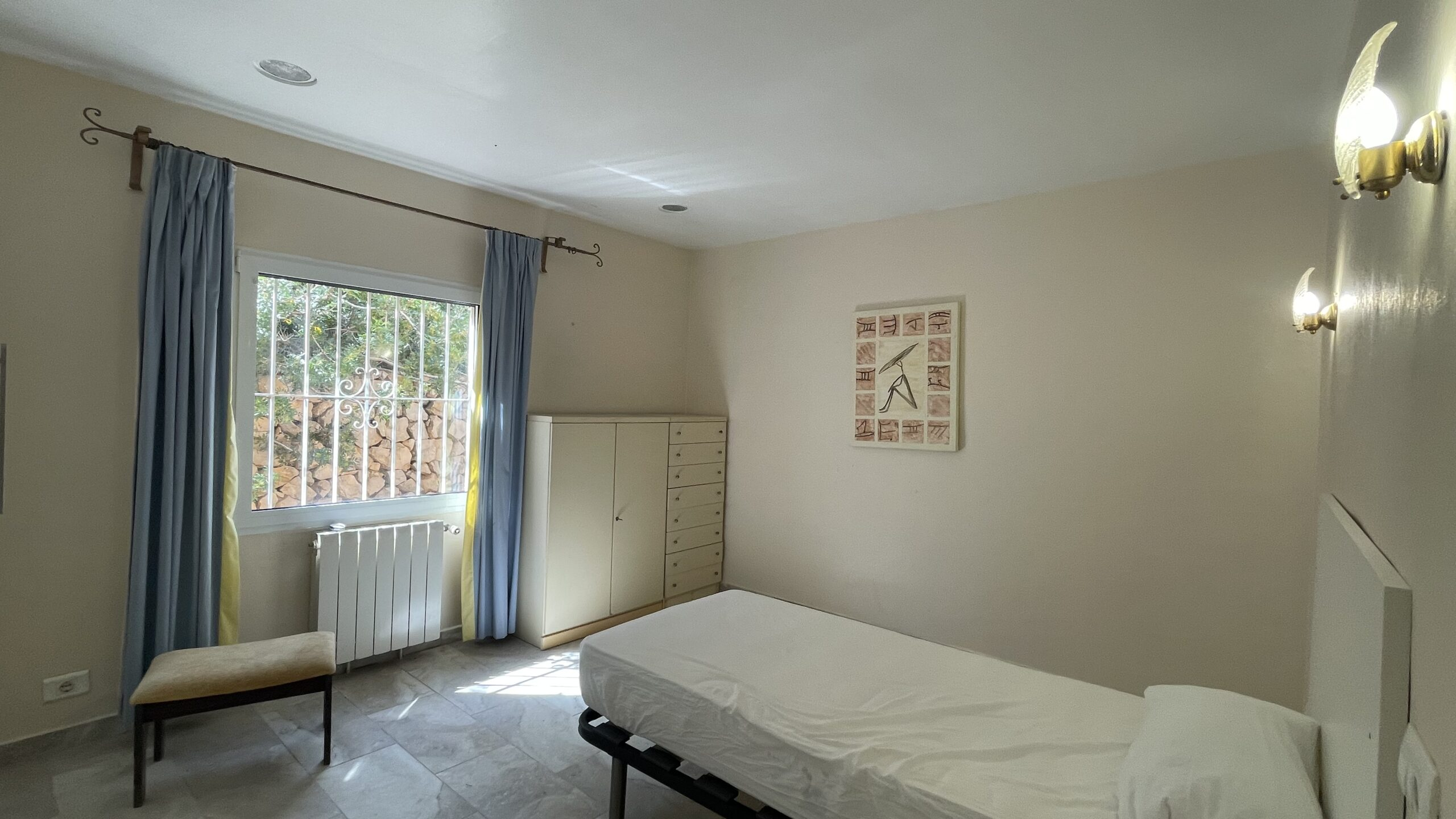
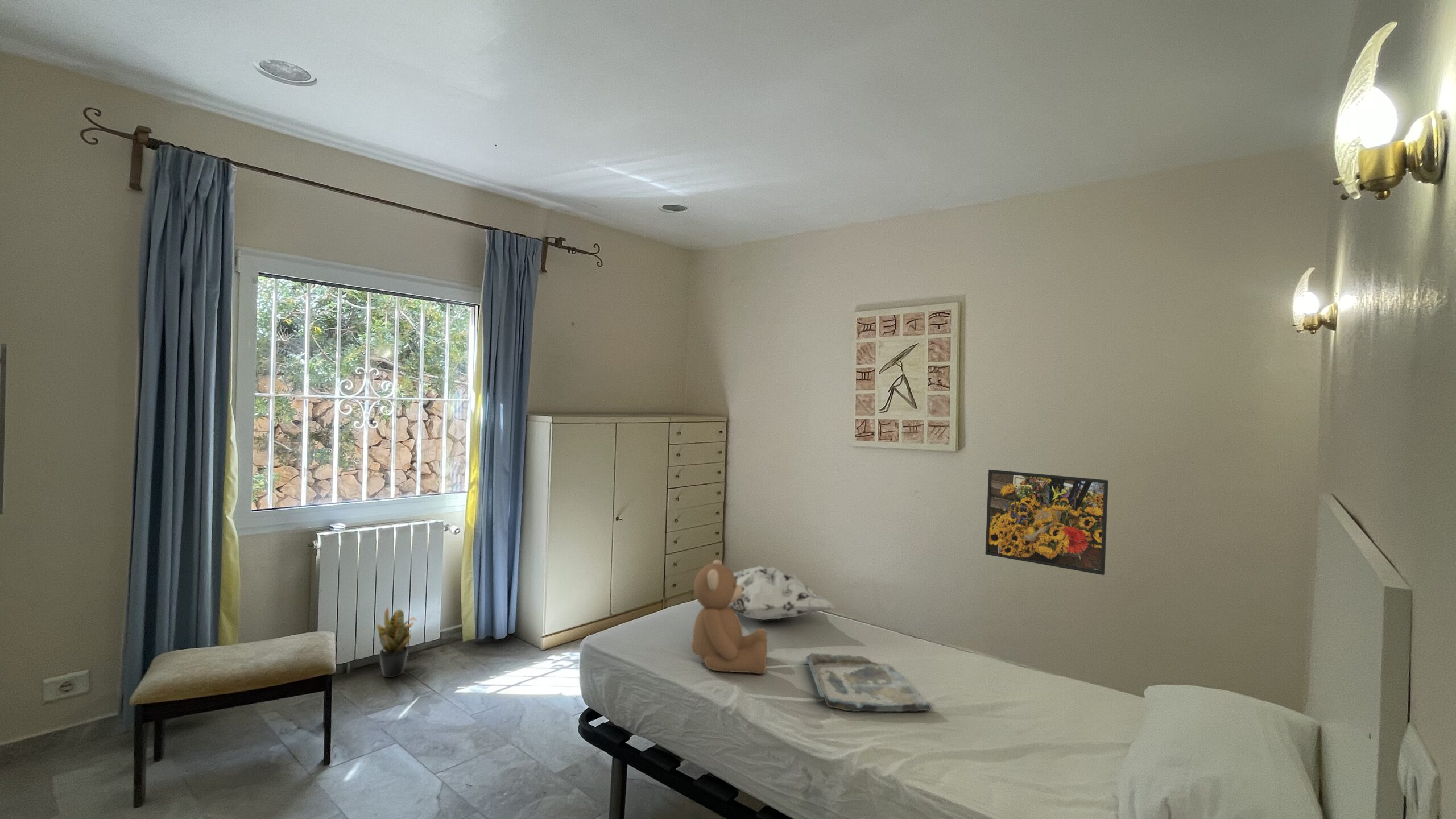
+ decorative pillow [729,566,836,621]
+ teddy bear [690,559,768,675]
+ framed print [985,469,1109,576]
+ potted plant [375,607,417,678]
+ tray [806,653,936,712]
